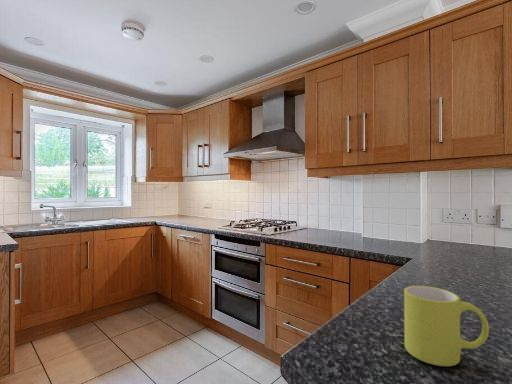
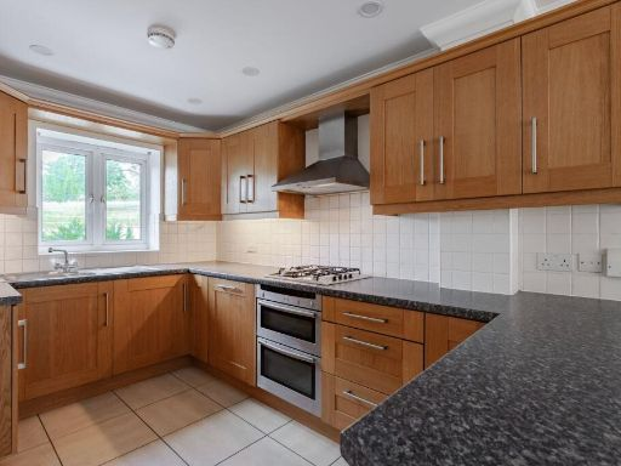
- mug [403,285,490,367]
